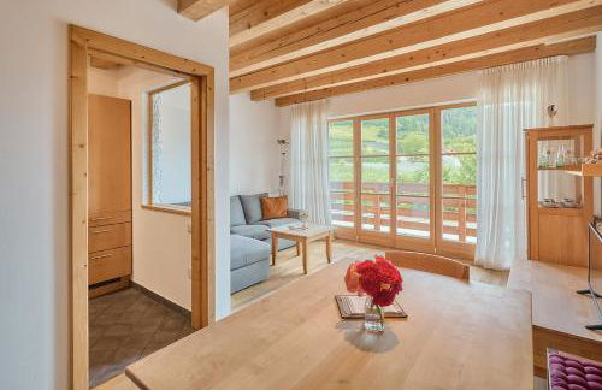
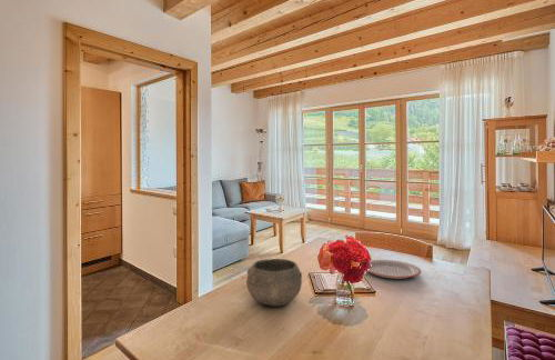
+ plate [366,259,422,280]
+ bowl [245,258,303,307]
